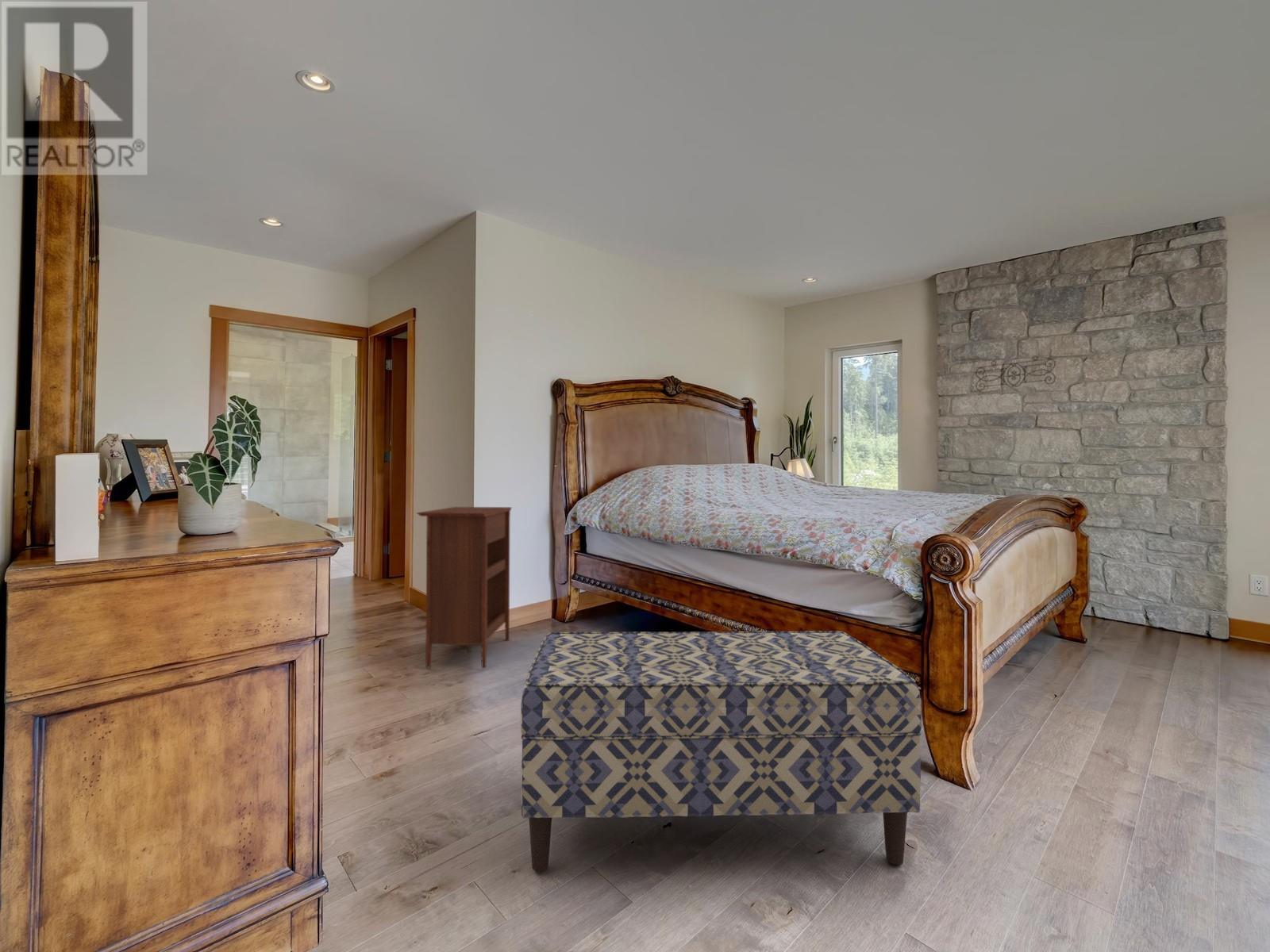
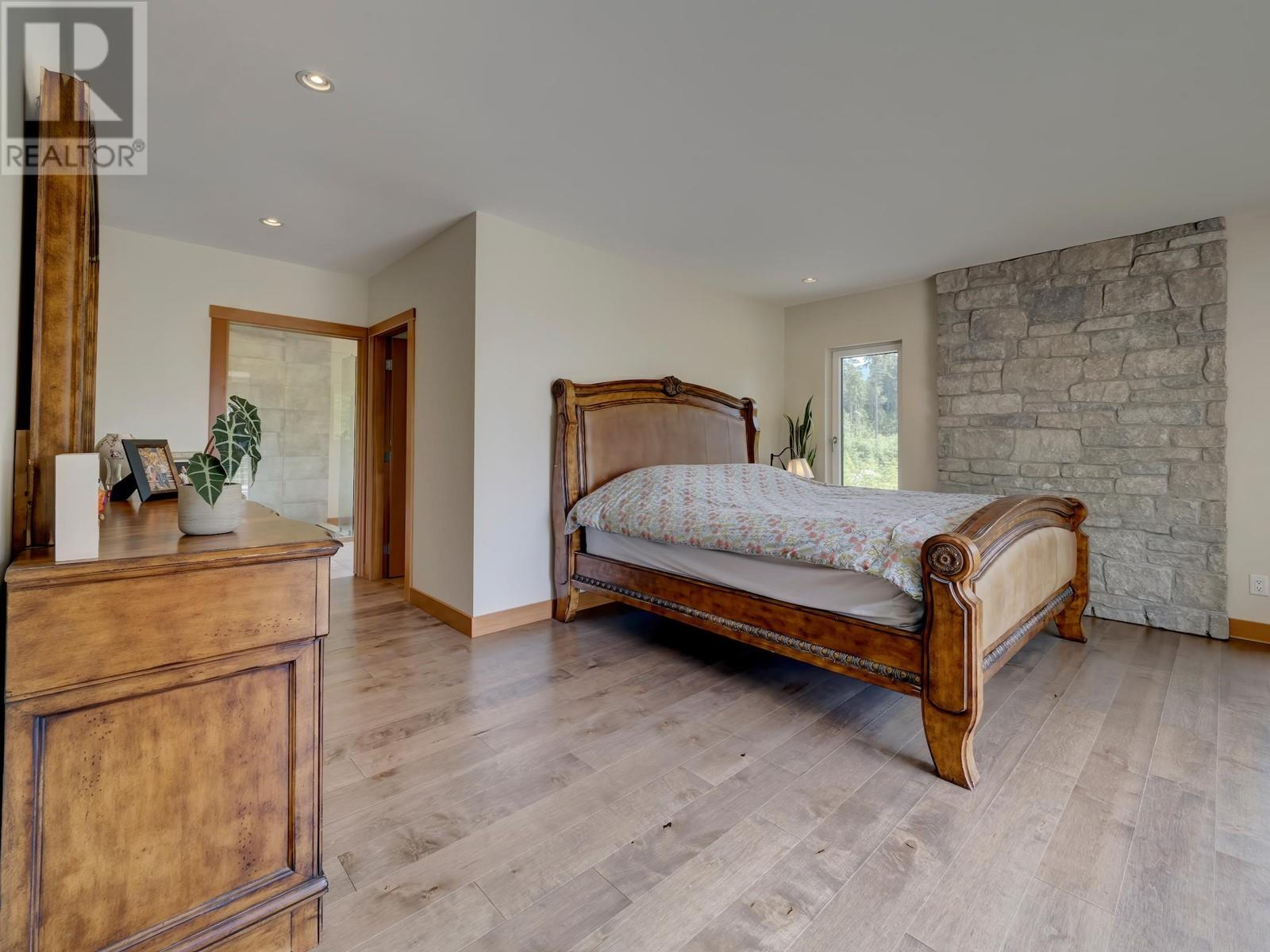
- wall decoration [974,355,1058,391]
- nightstand [416,506,512,670]
- bench [520,630,922,873]
